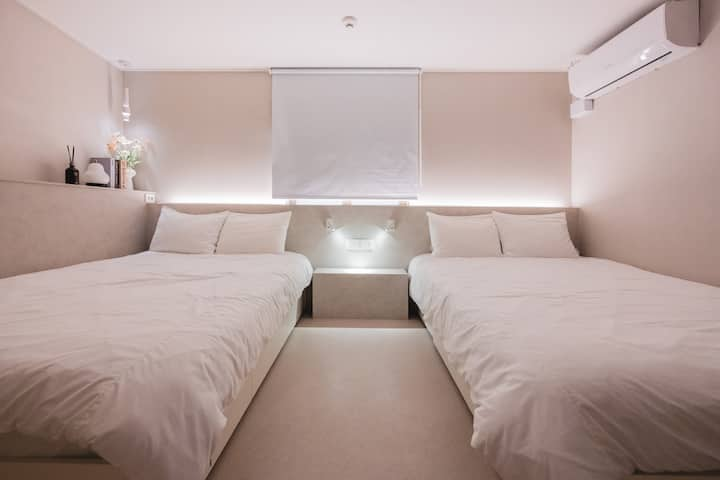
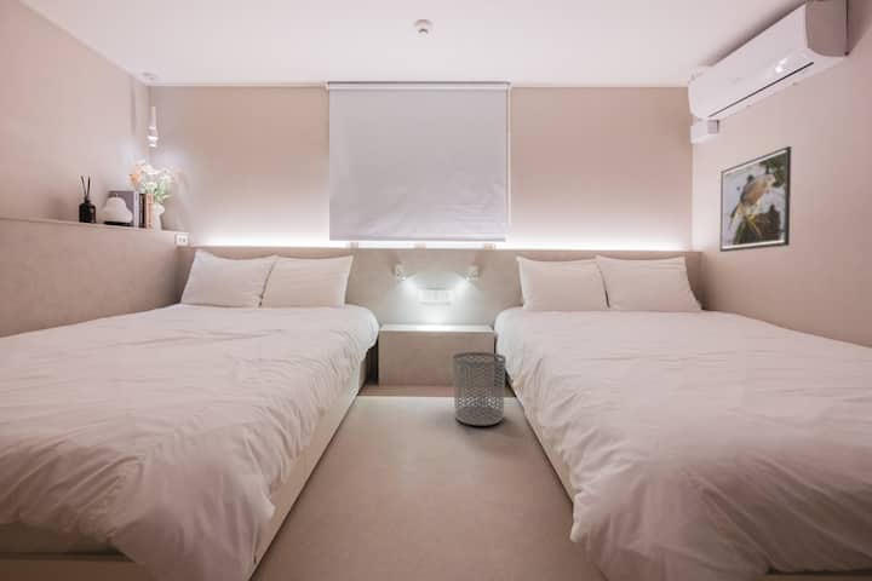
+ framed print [719,145,792,253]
+ waste bin [452,351,507,426]
